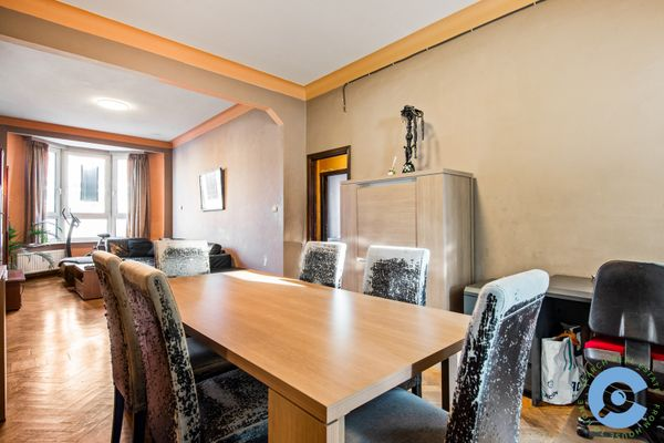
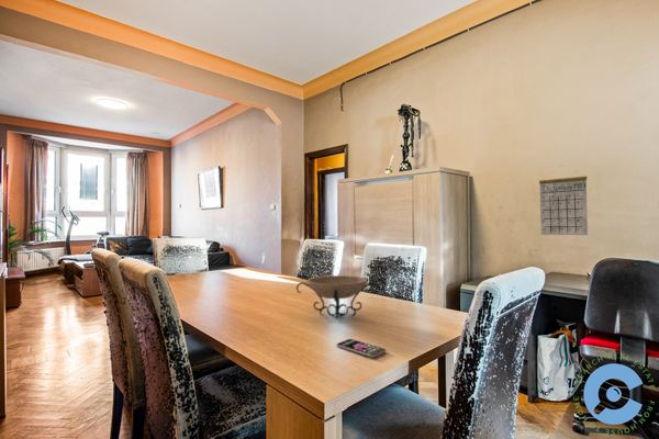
+ smartphone [335,338,388,359]
+ decorative bowl [295,274,380,320]
+ calendar [538,165,589,236]
